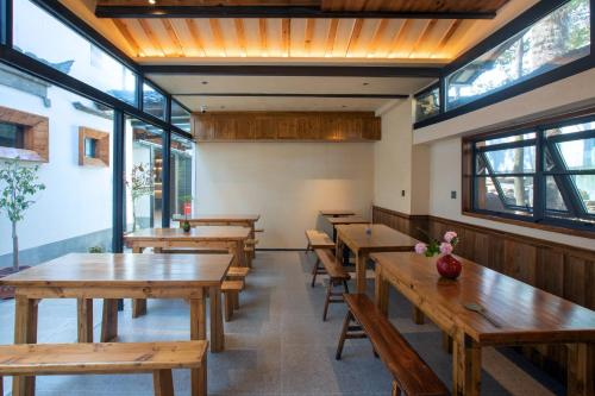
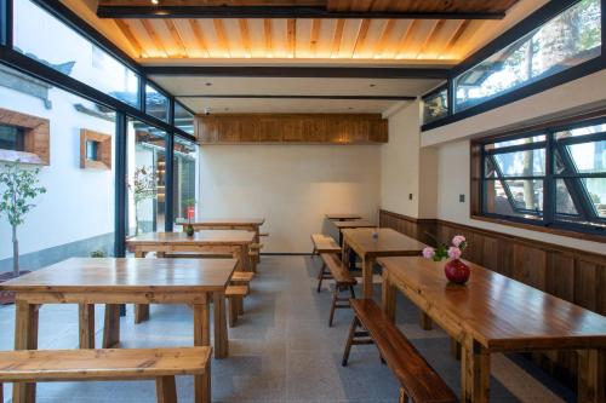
- wooden spoon [463,301,503,327]
